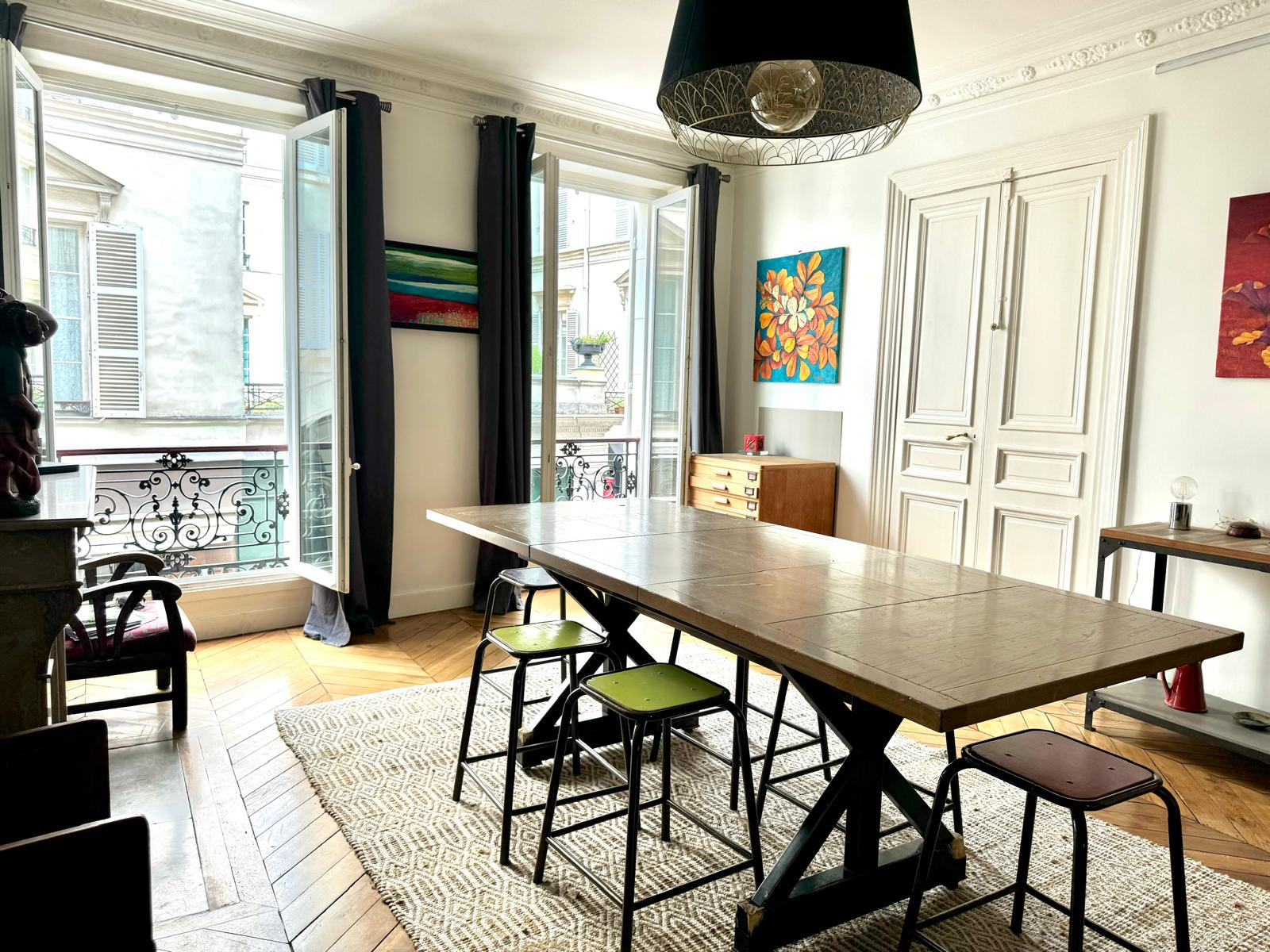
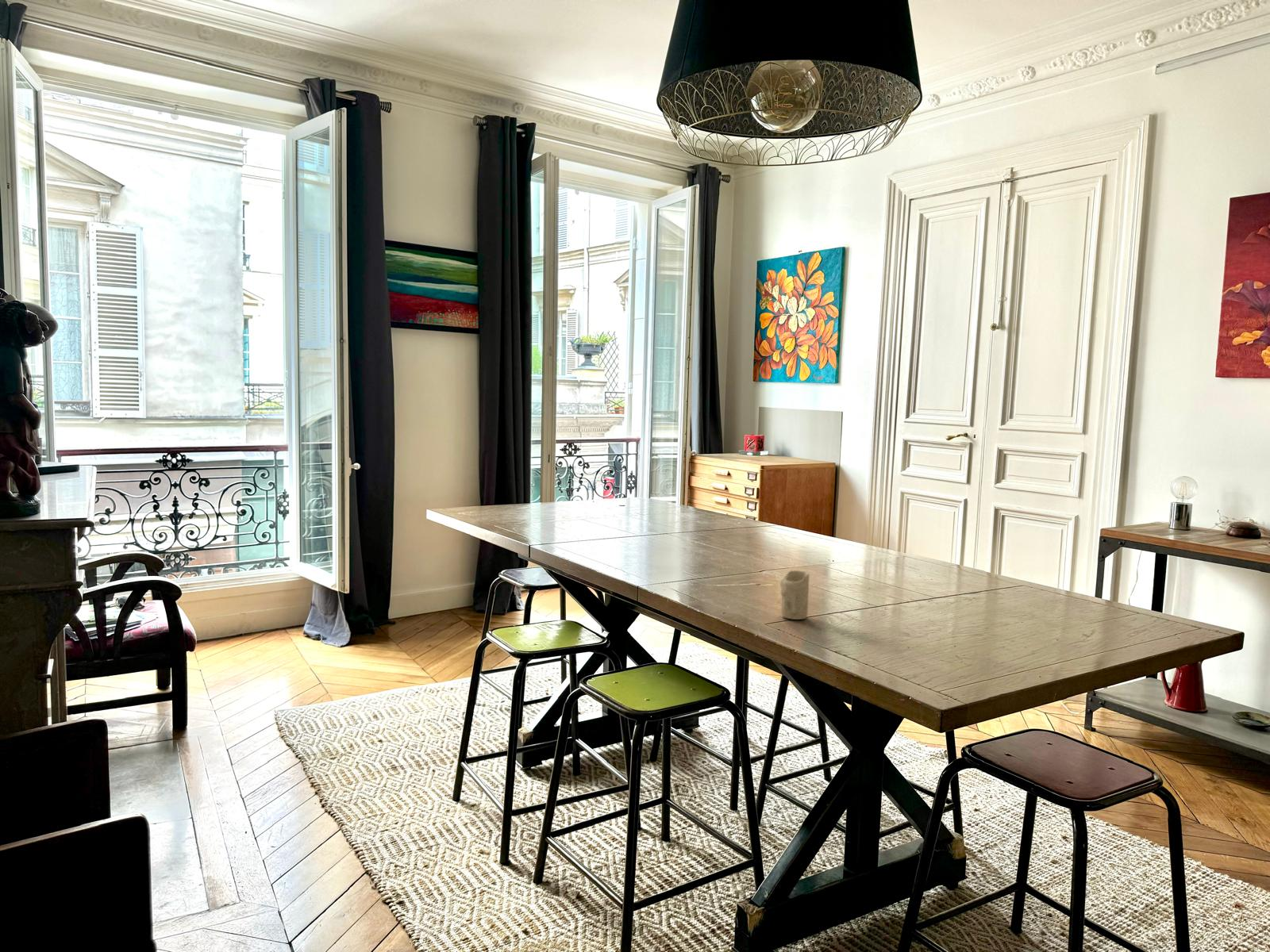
+ candle [779,570,810,620]
